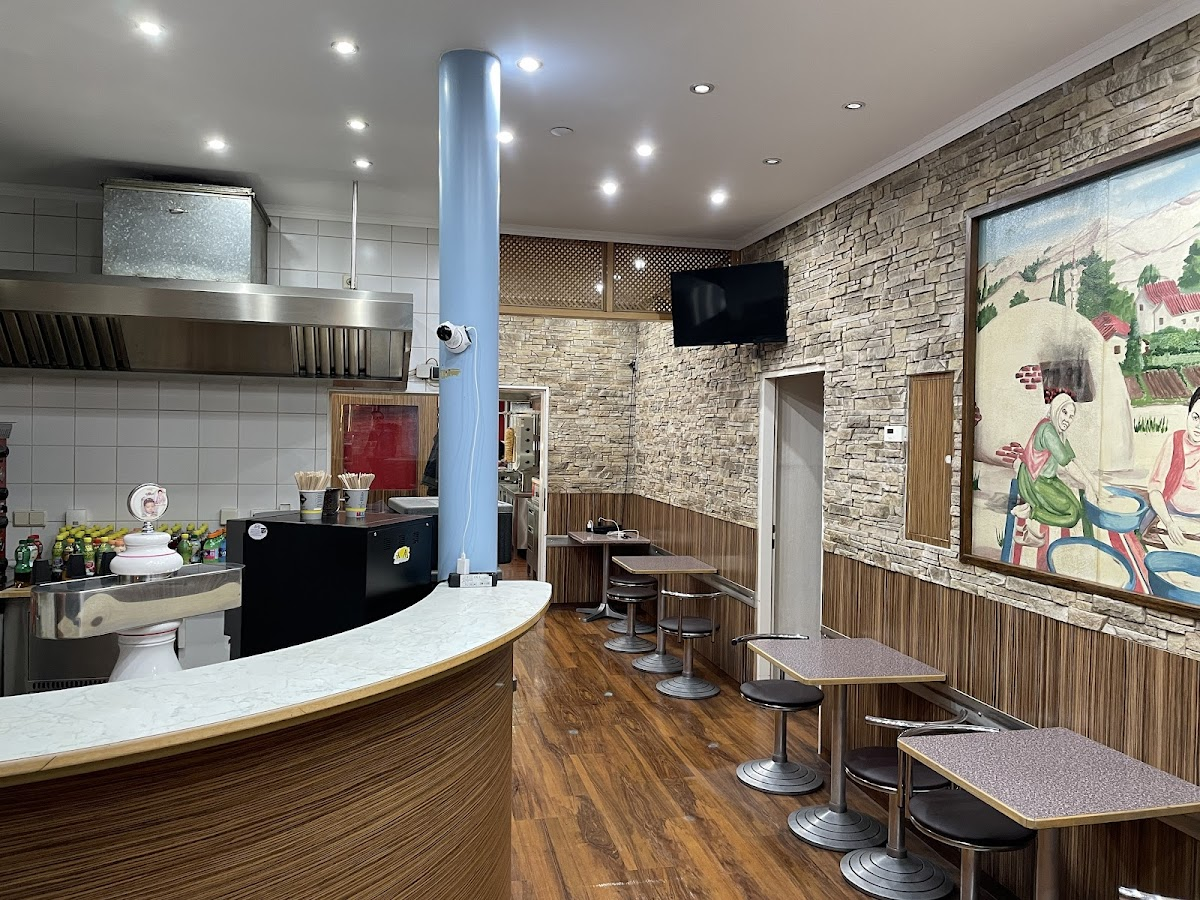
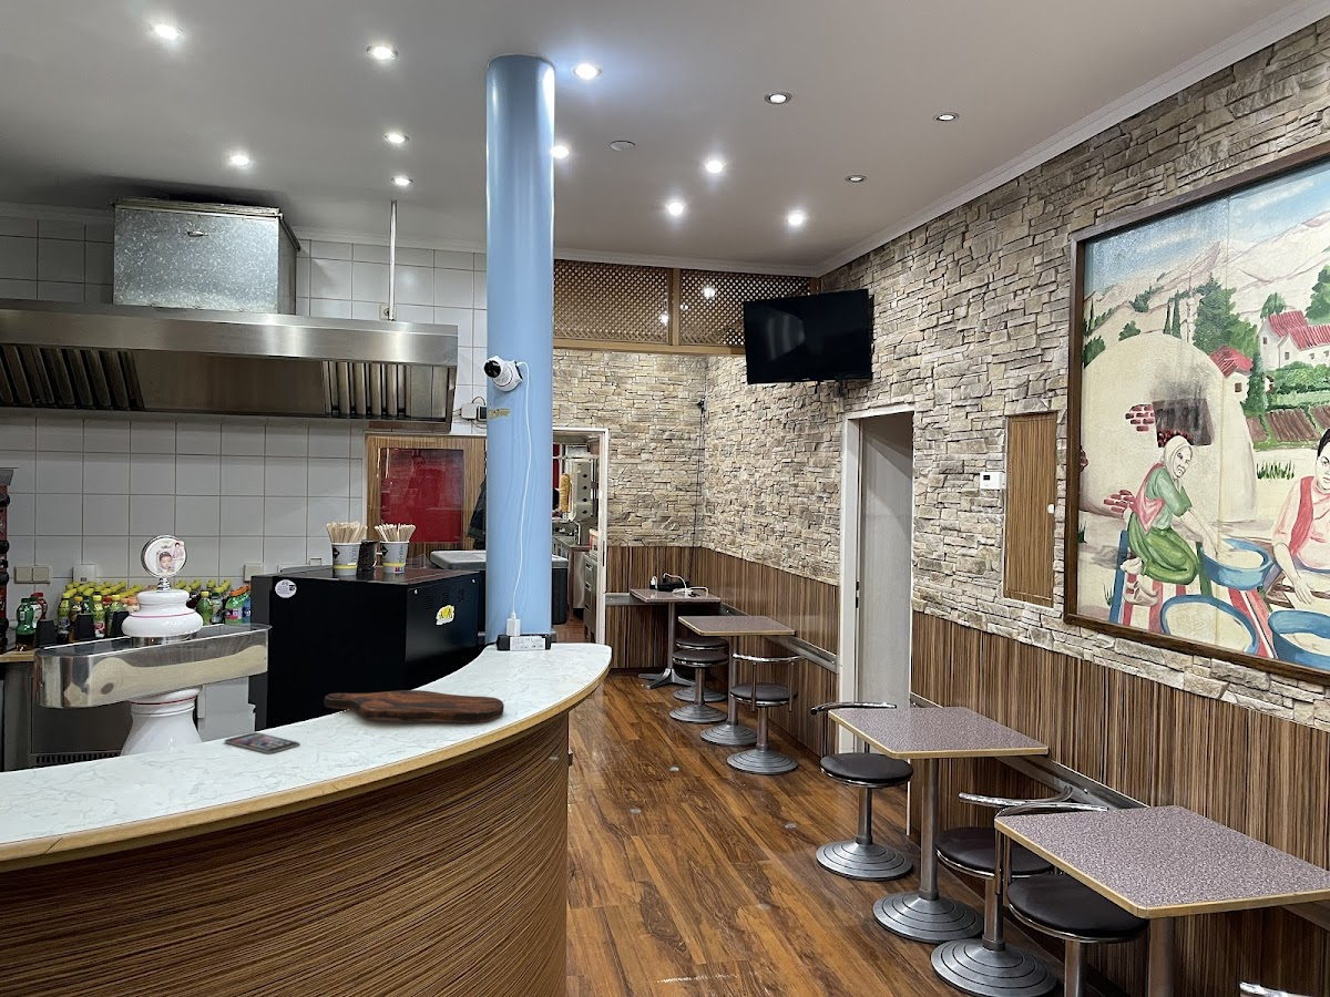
+ smartphone [224,731,301,754]
+ cutting board [324,689,505,723]
